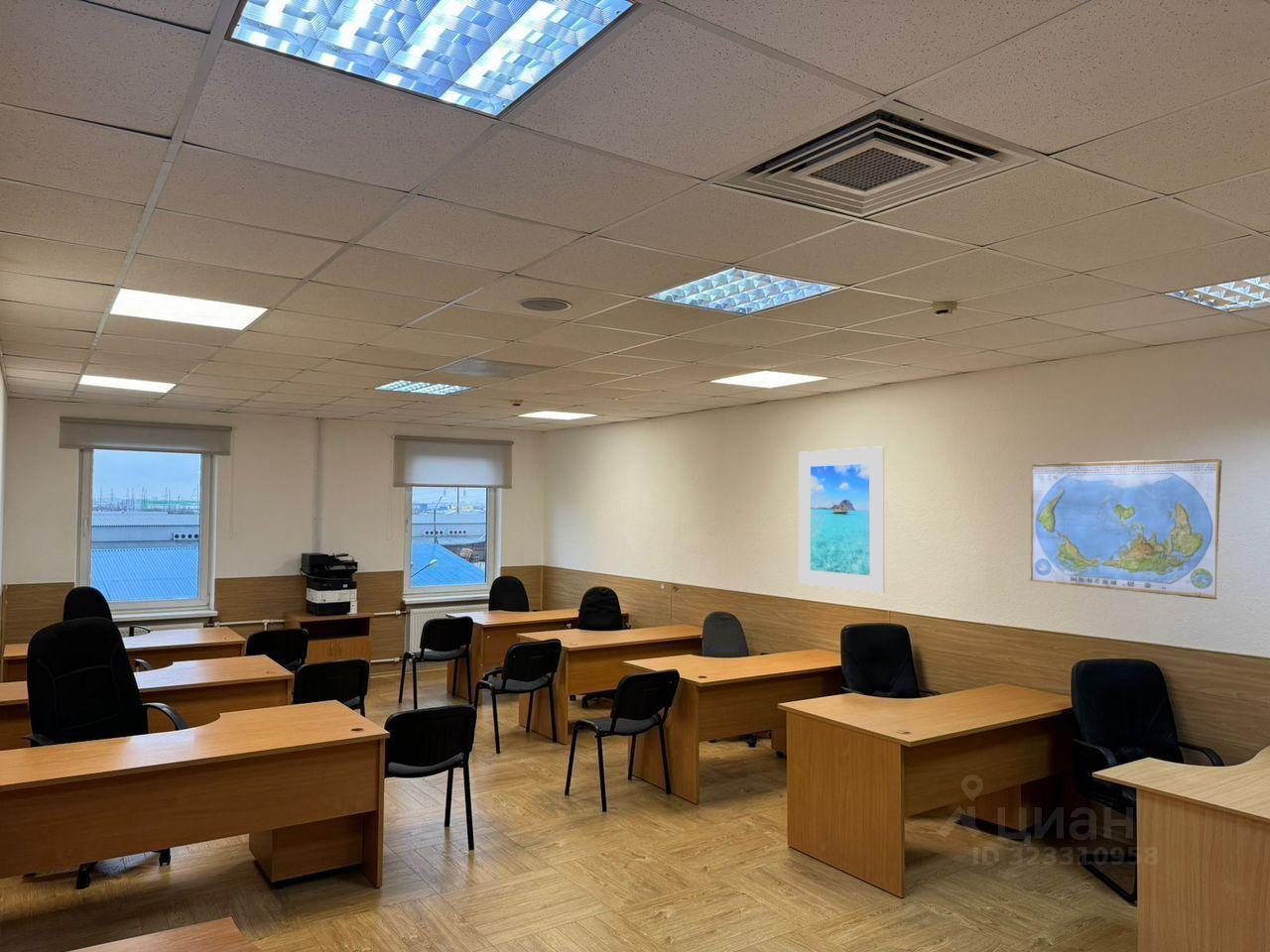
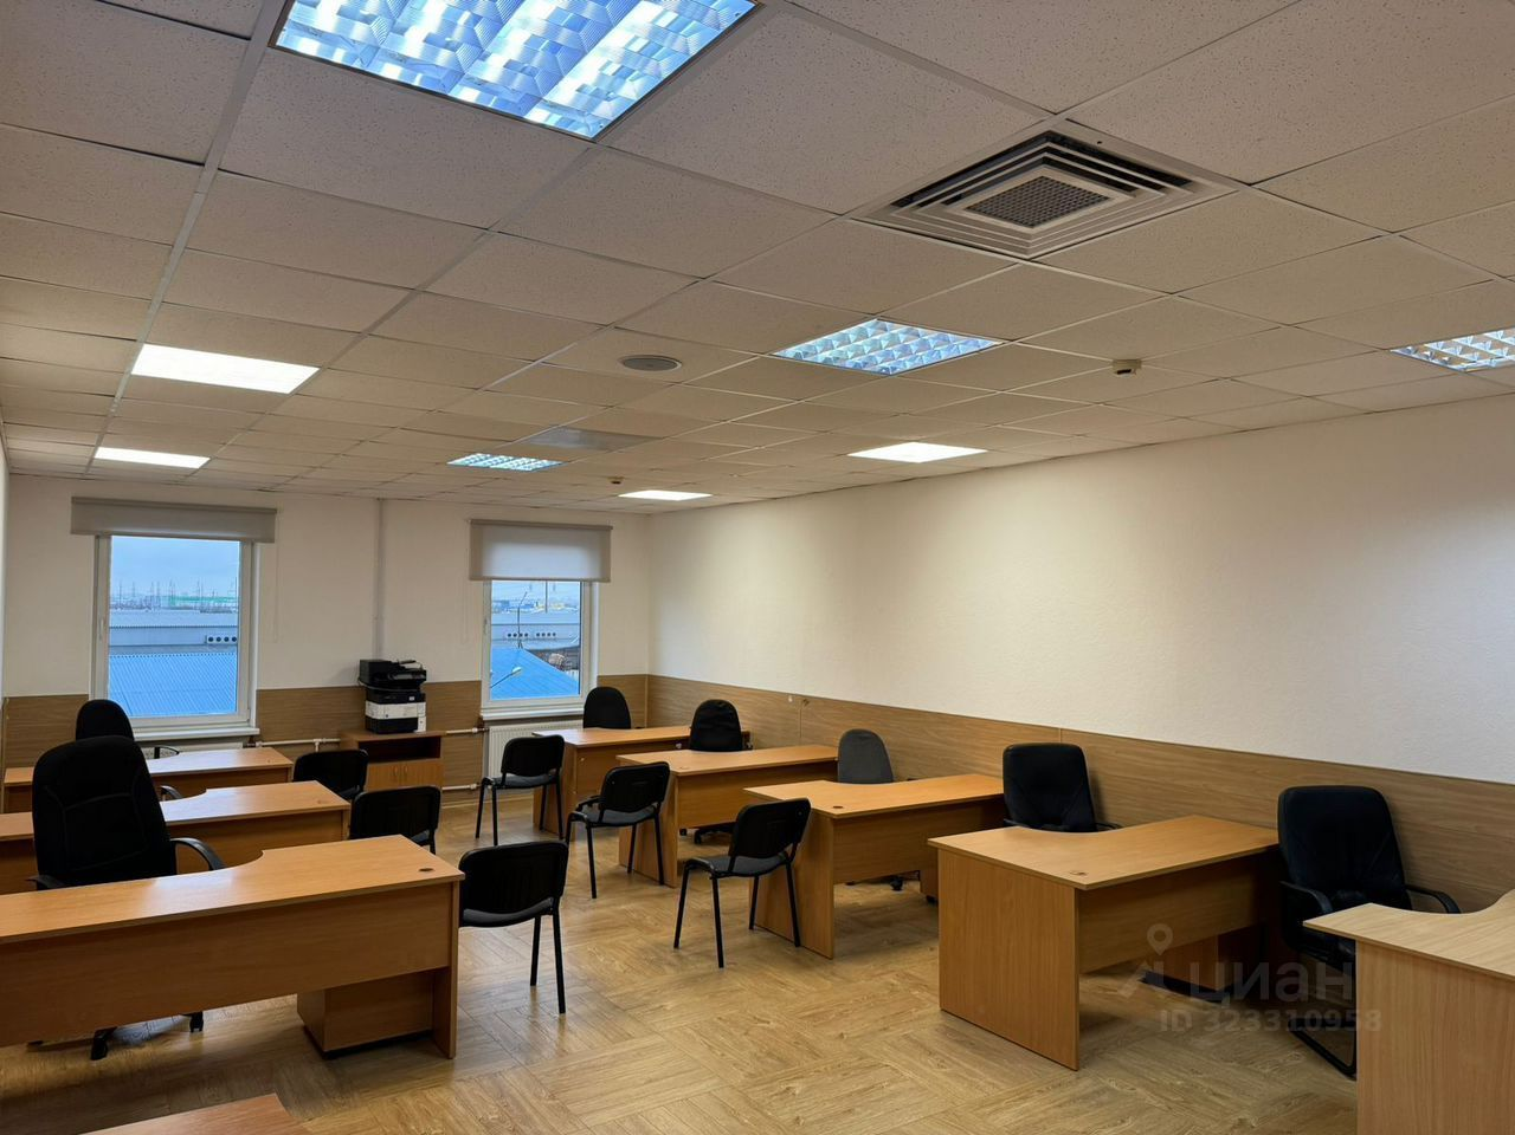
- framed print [798,446,886,594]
- world map [1029,458,1222,600]
